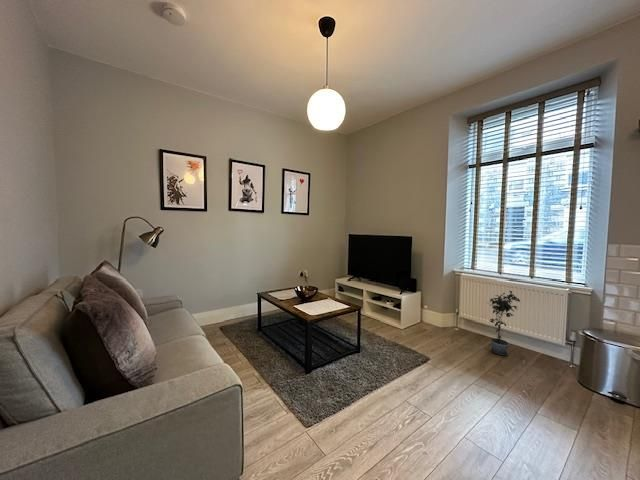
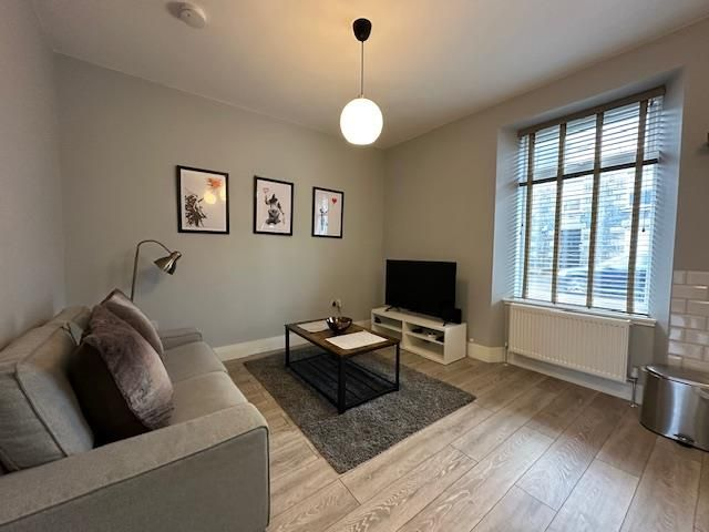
- potted plant [486,290,521,356]
